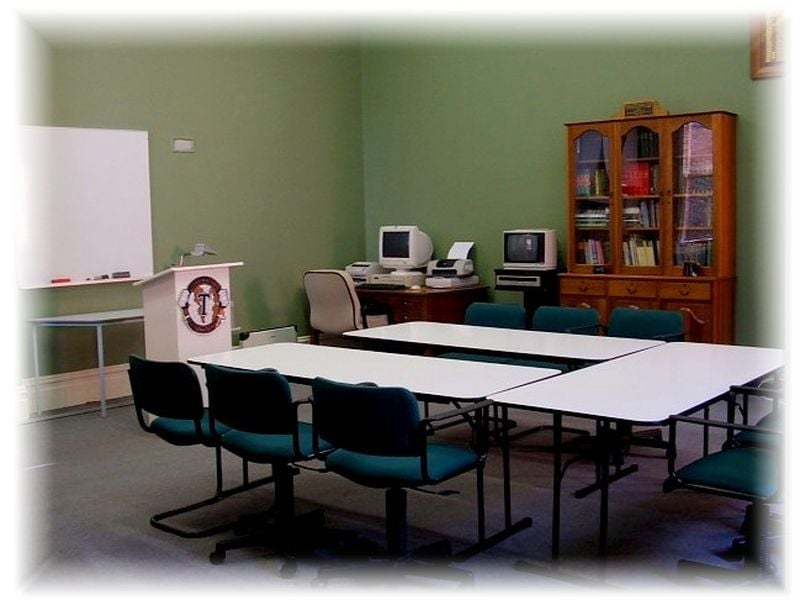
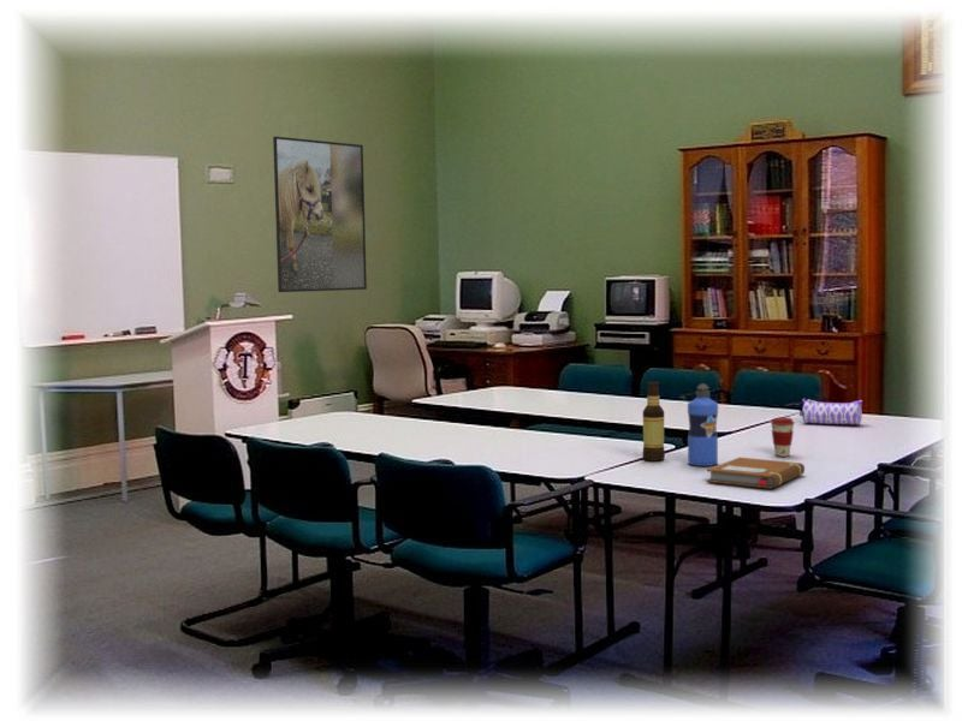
+ water bottle [687,382,719,467]
+ bottle [641,380,666,461]
+ pencil case [798,398,863,425]
+ notebook [706,457,806,489]
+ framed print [272,136,368,293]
+ coffee cup [770,416,796,458]
